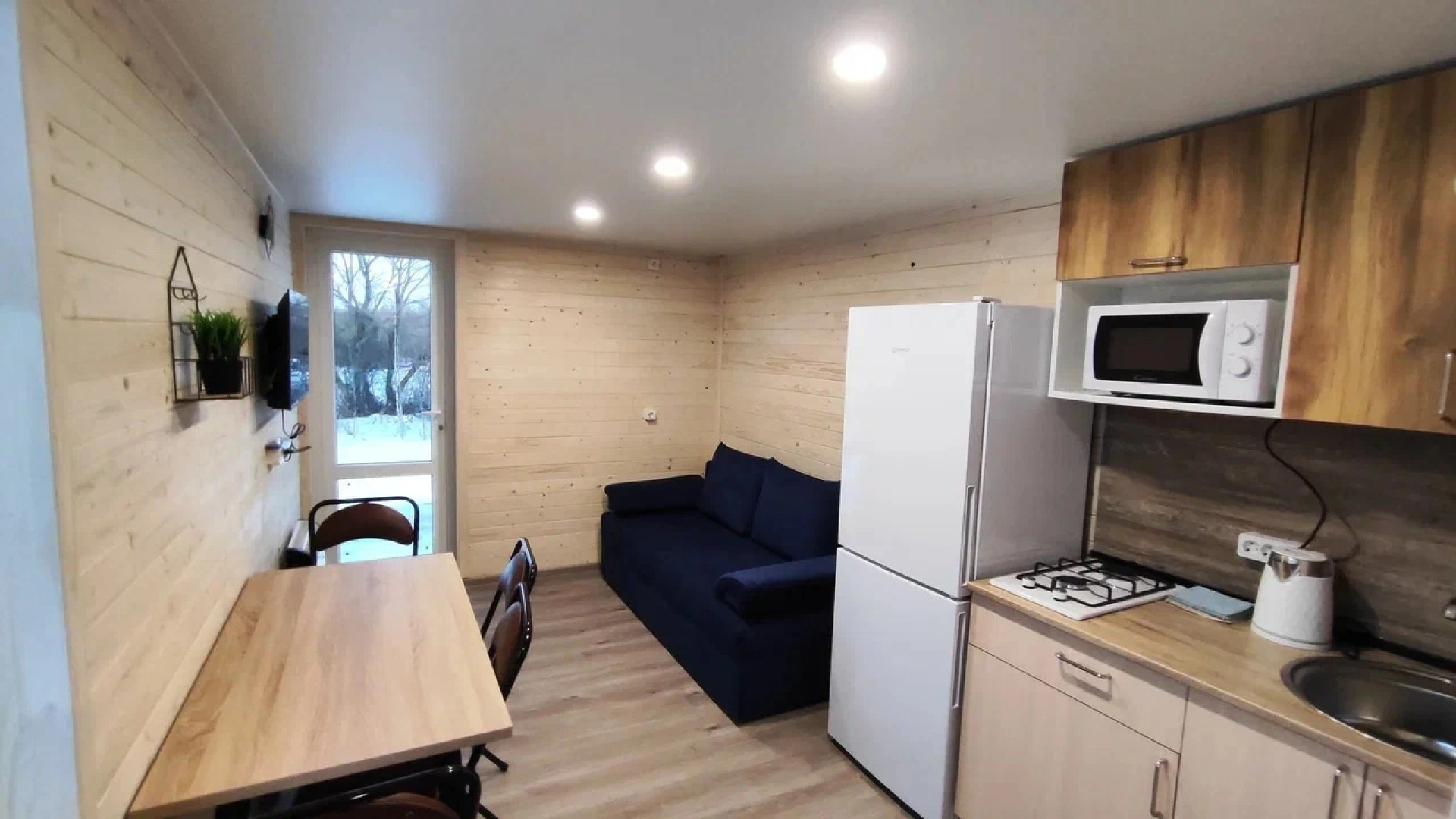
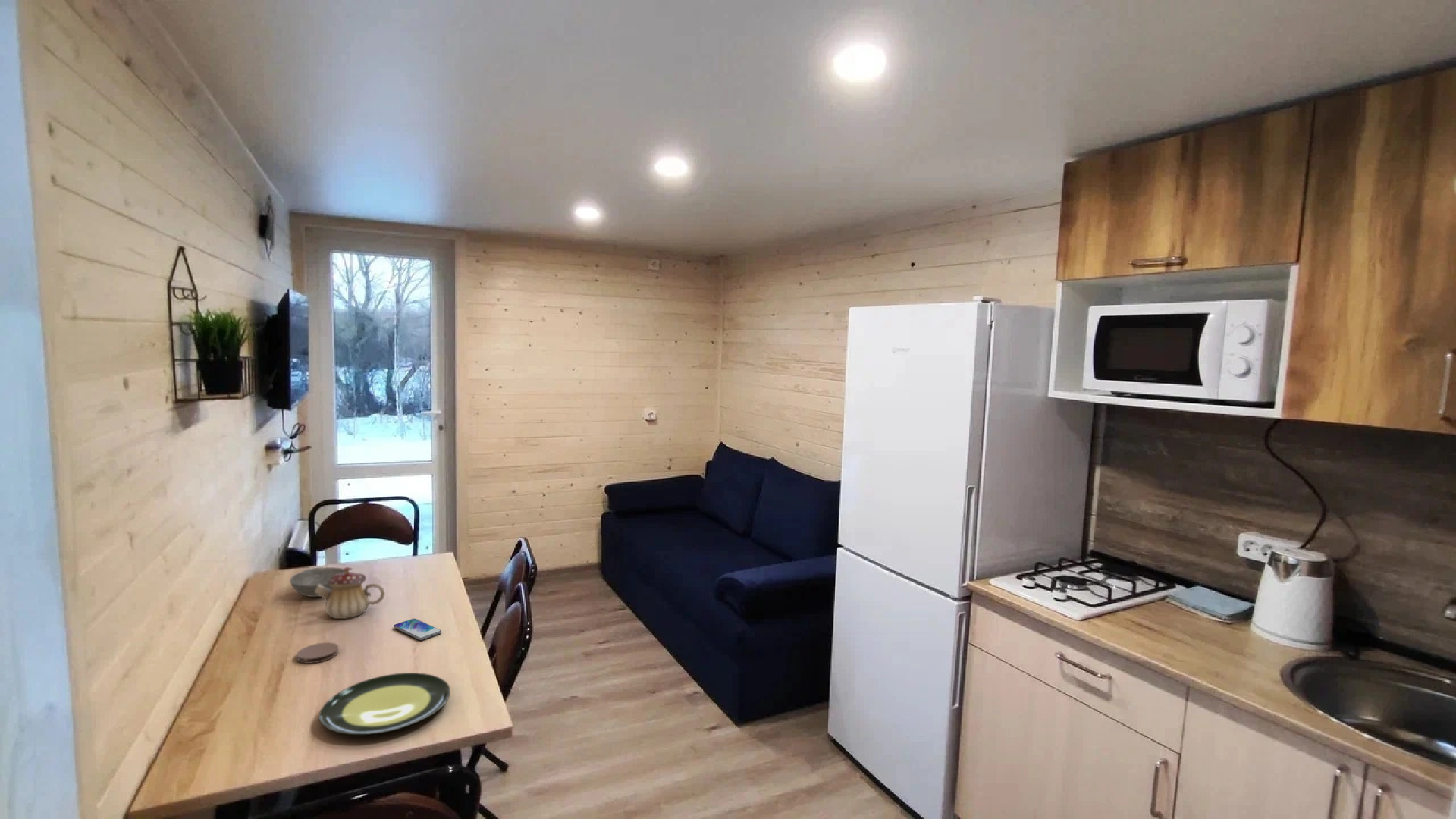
+ plate [318,672,451,736]
+ coaster [296,642,340,664]
+ soup bowl [289,566,345,598]
+ smartphone [393,618,442,641]
+ teapot [315,566,385,620]
